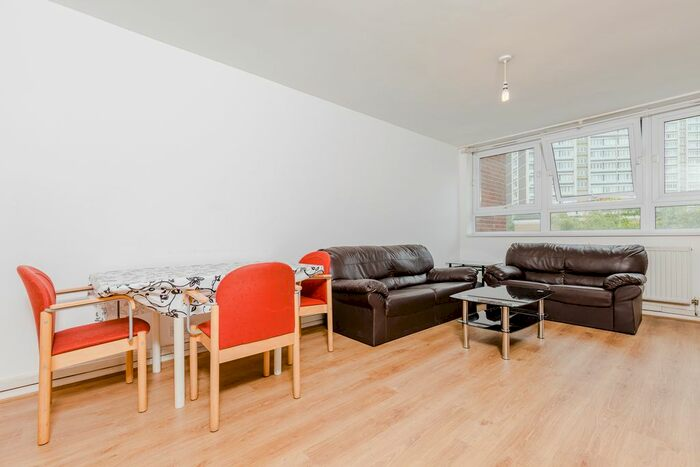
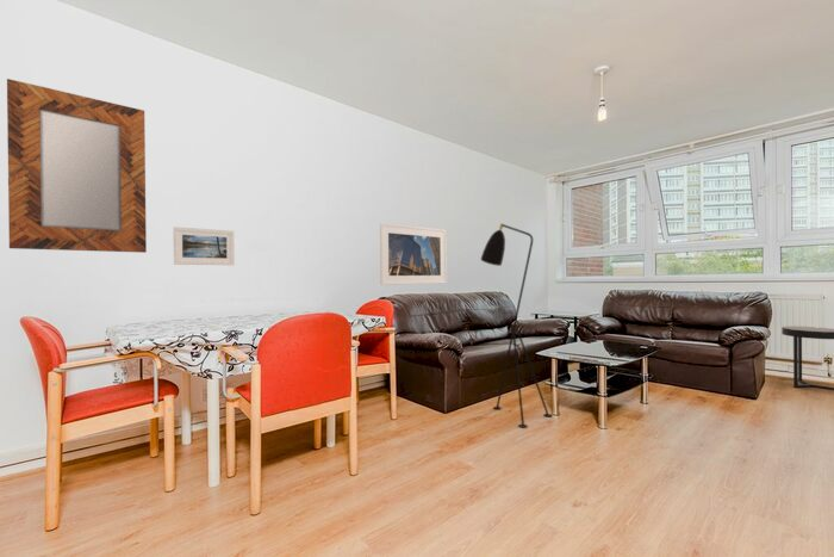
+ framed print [173,225,236,266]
+ home mirror [6,78,148,254]
+ floor lamp [480,222,553,429]
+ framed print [379,222,448,286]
+ side table [780,326,834,391]
